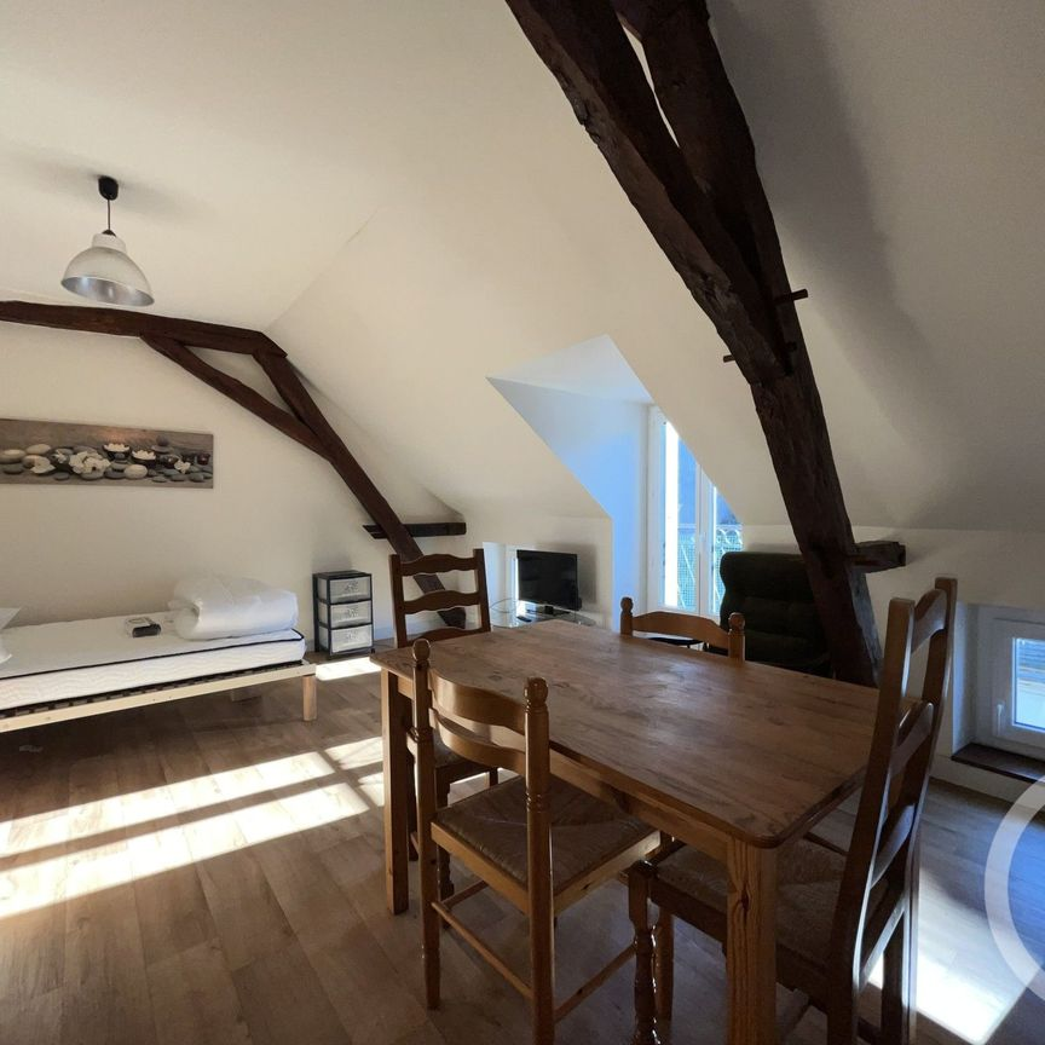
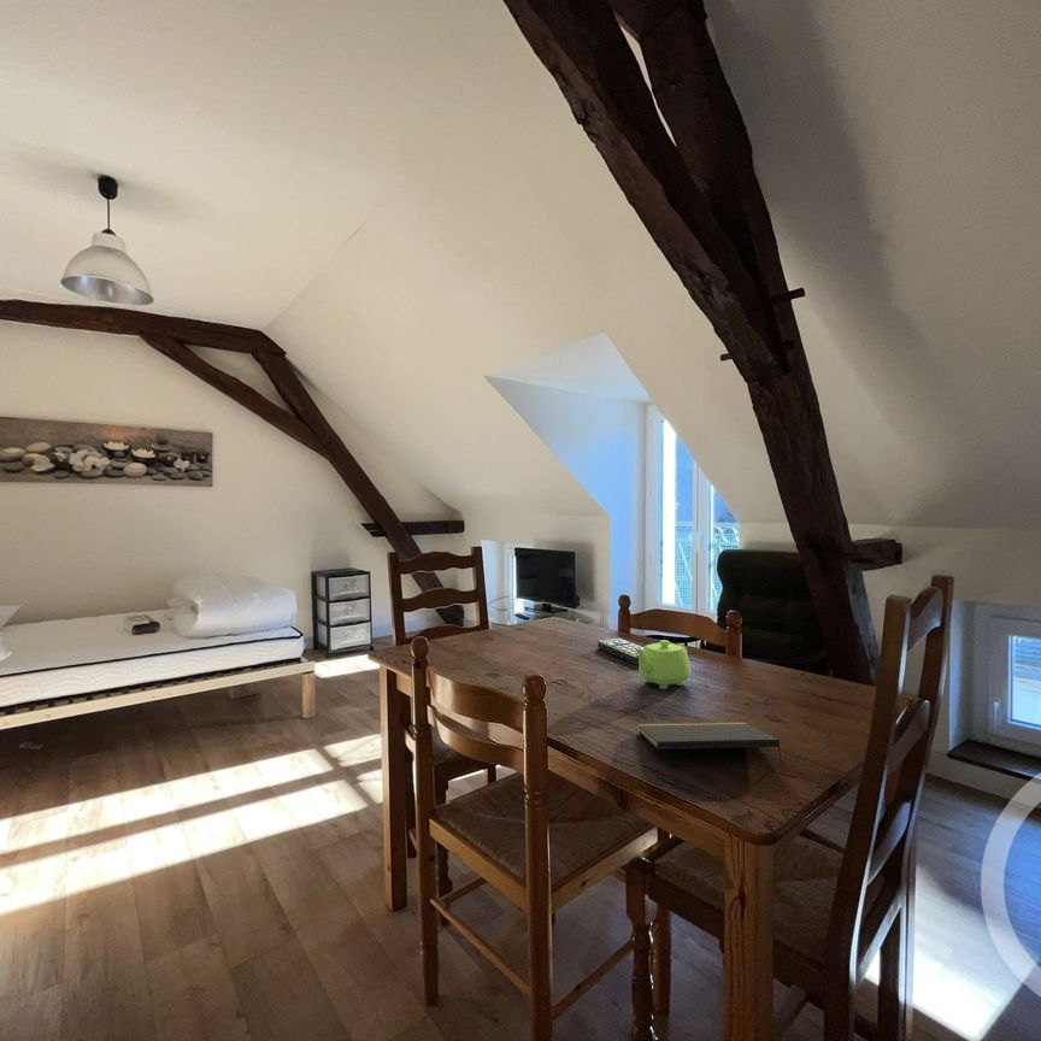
+ remote control [596,637,645,666]
+ teapot [635,639,692,690]
+ notepad [636,721,783,764]
